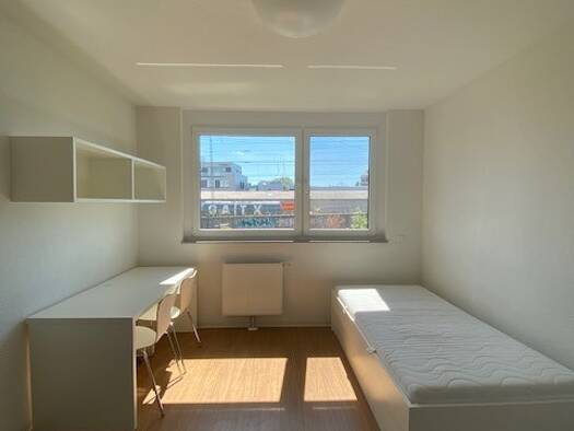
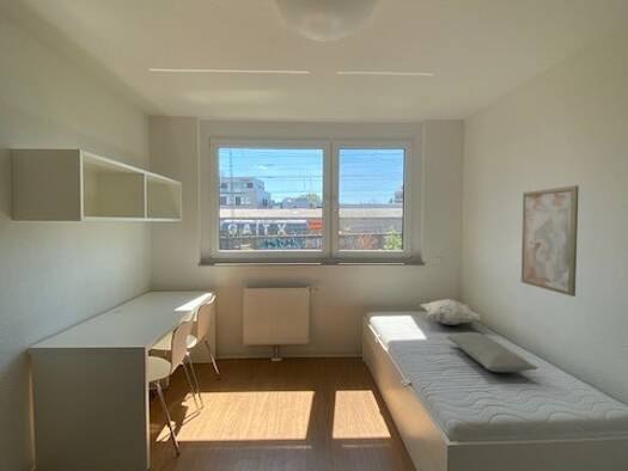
+ wall art [520,184,580,298]
+ pillow [445,331,538,373]
+ decorative pillow [419,298,484,326]
